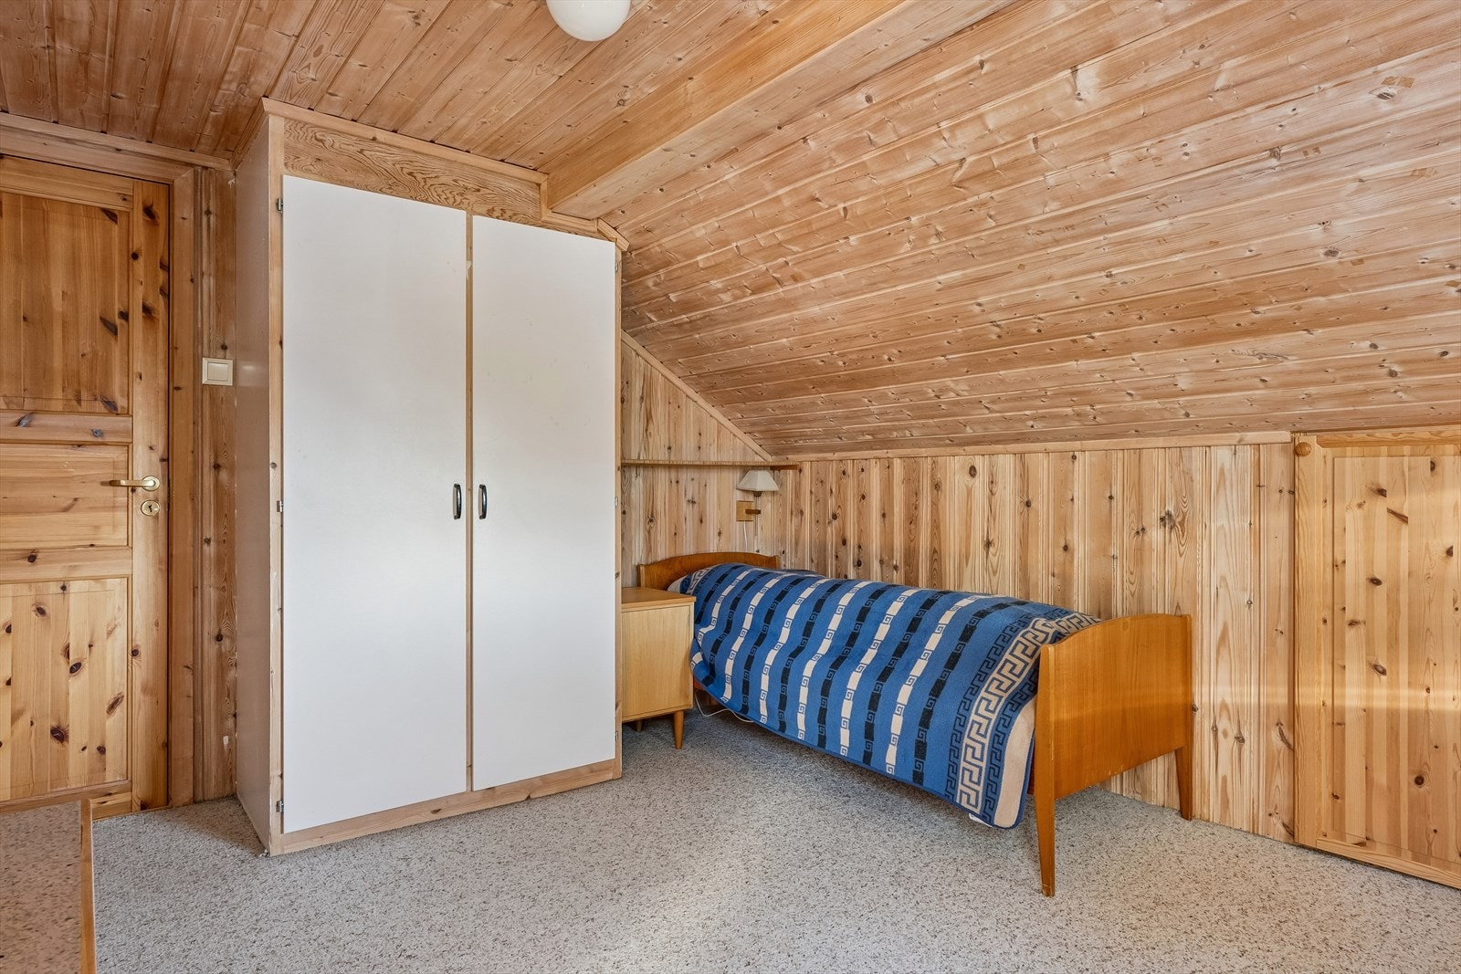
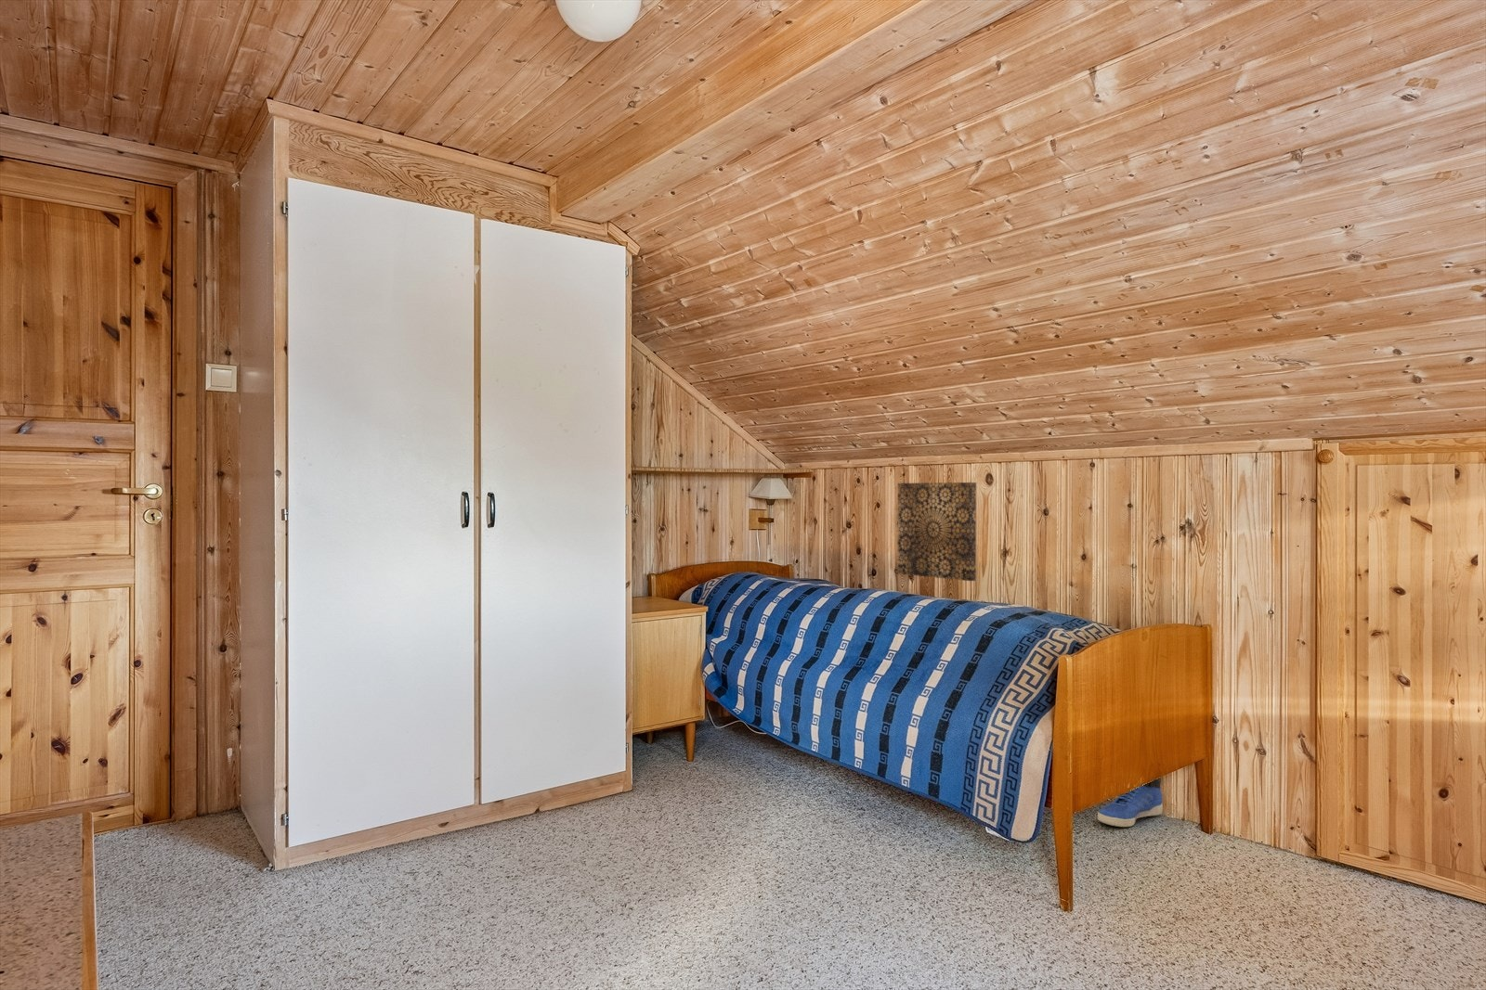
+ sneaker [1097,778,1164,828]
+ wall art [897,482,979,582]
